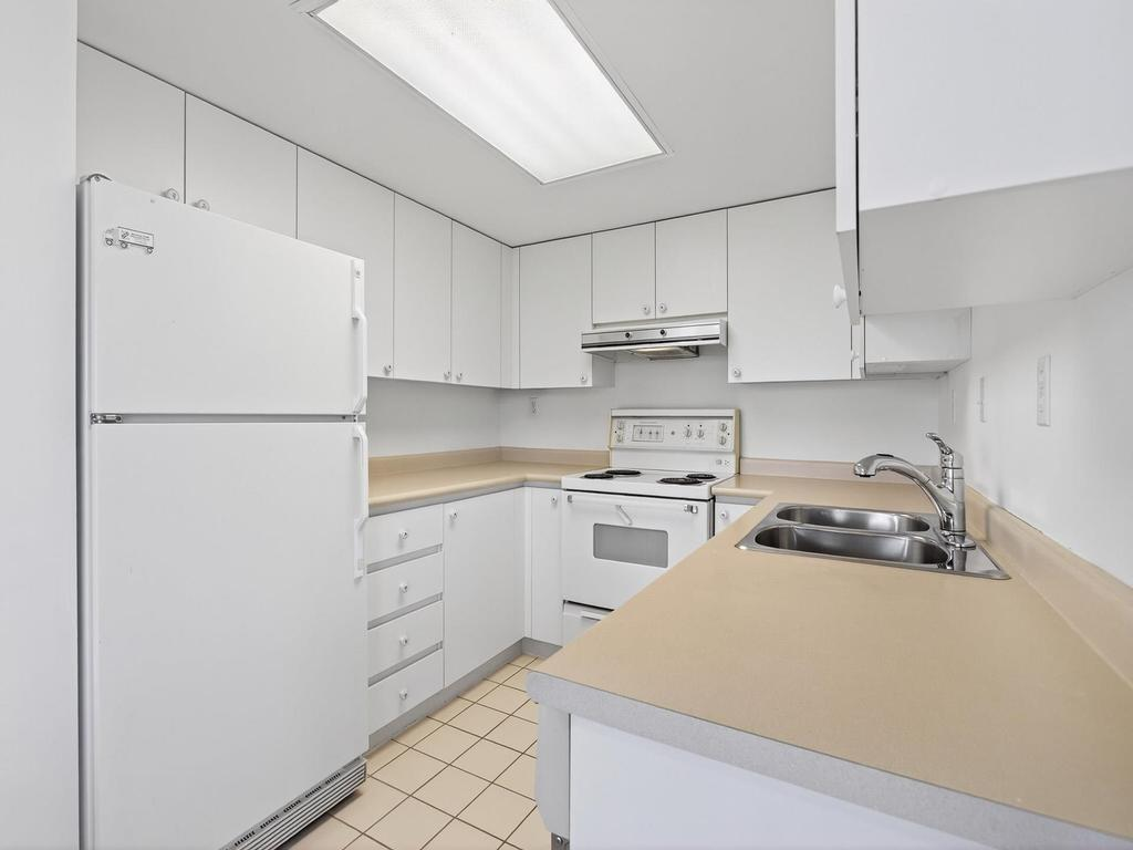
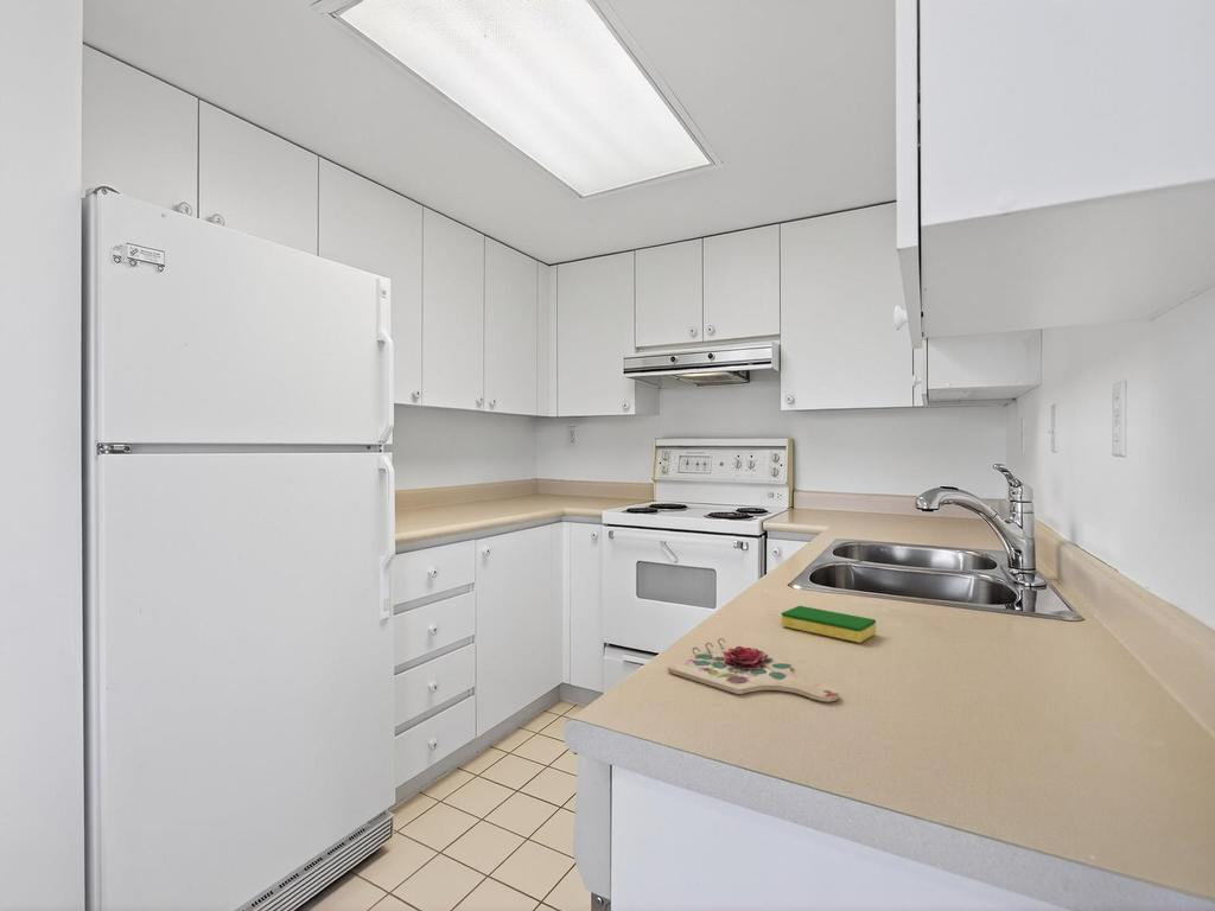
+ cutting board [667,637,840,702]
+ dish sponge [781,605,877,644]
